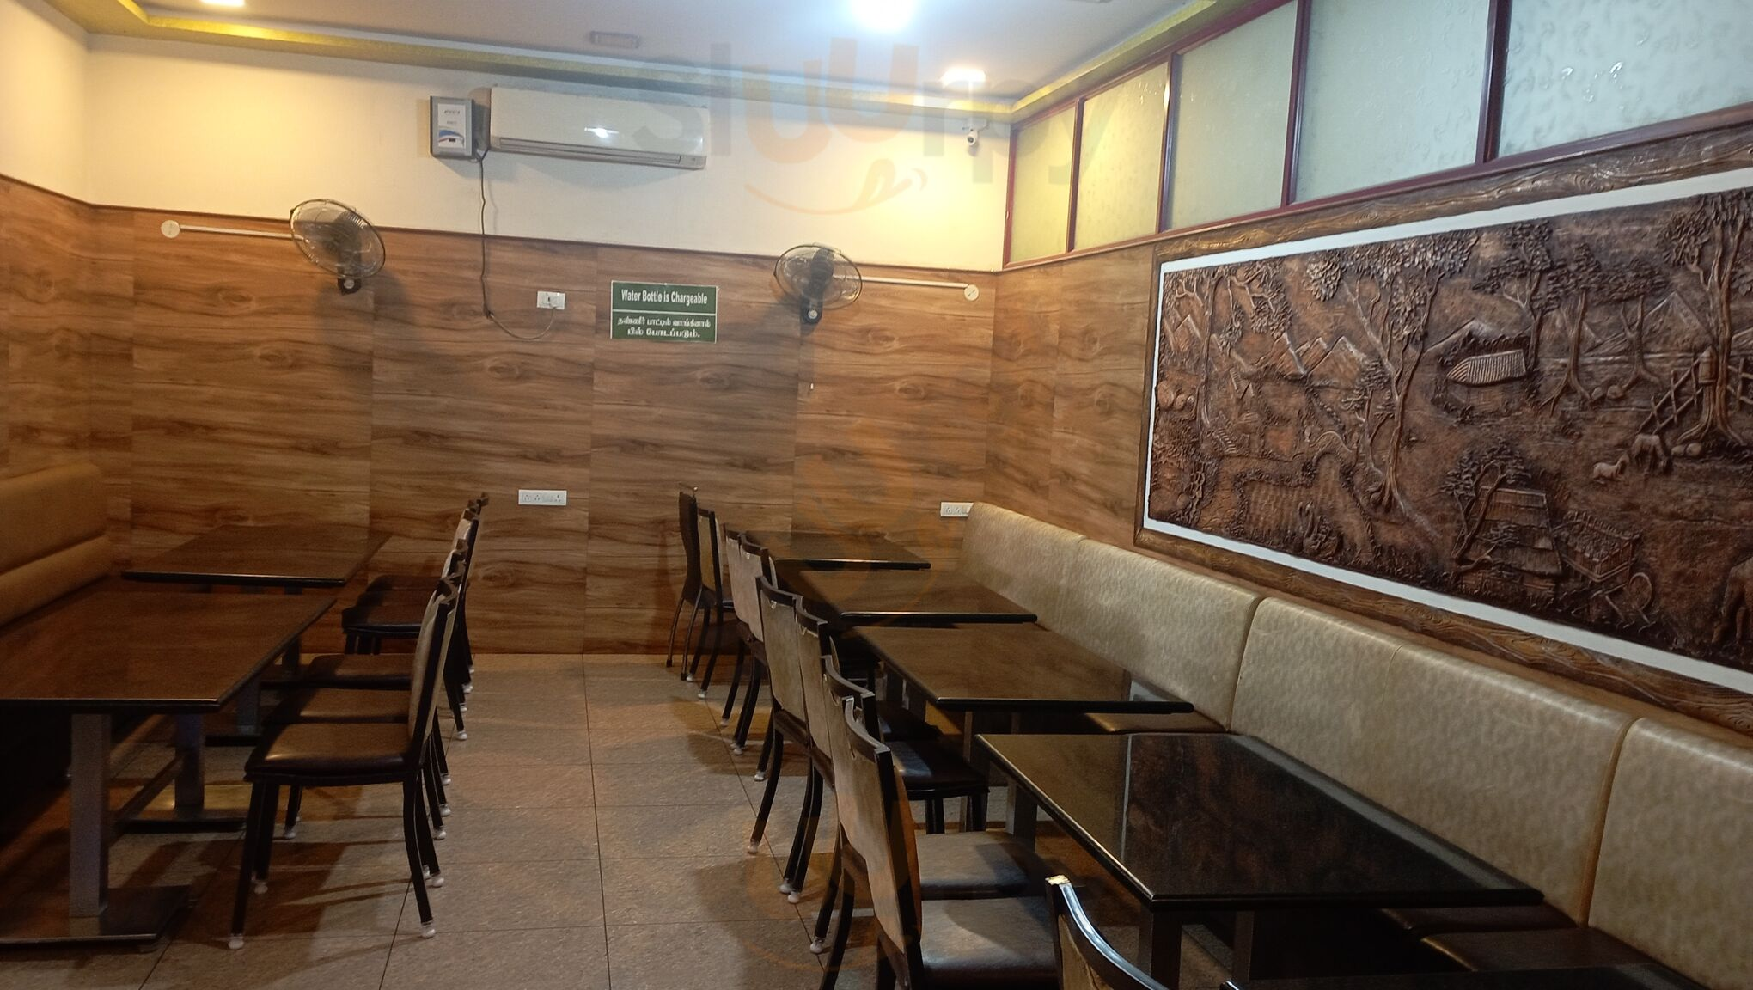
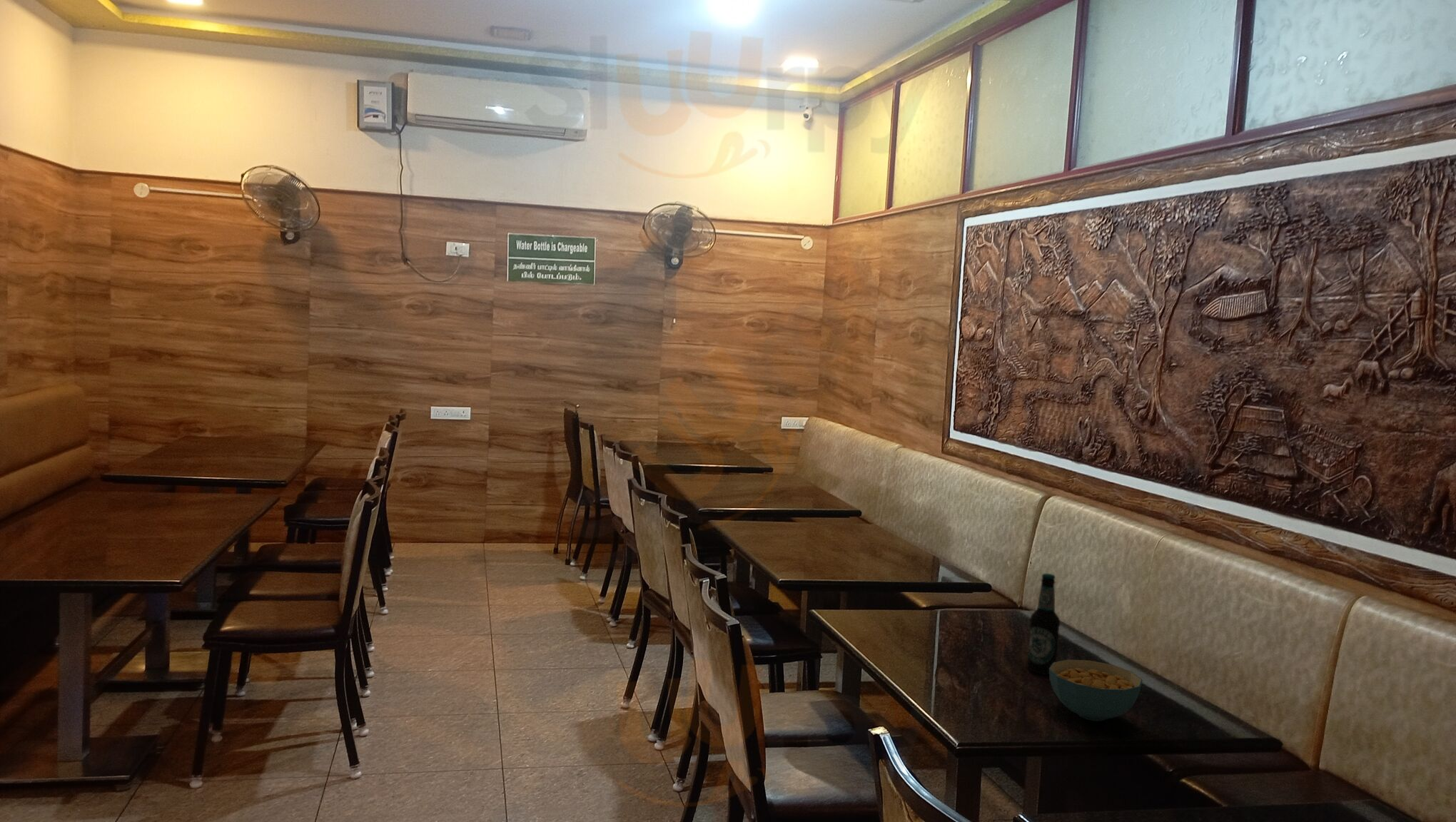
+ cereal bowl [1048,659,1143,722]
+ bottle [1026,573,1061,675]
